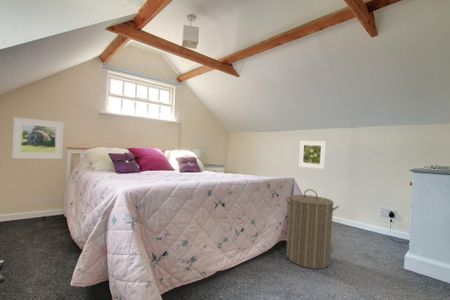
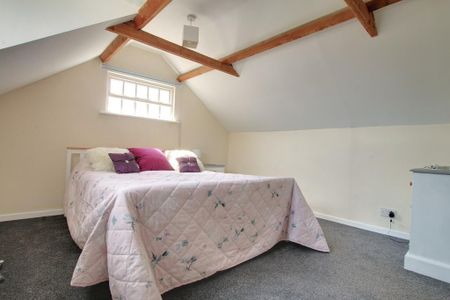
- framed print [11,116,65,160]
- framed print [298,140,327,170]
- laundry hamper [285,188,340,270]
